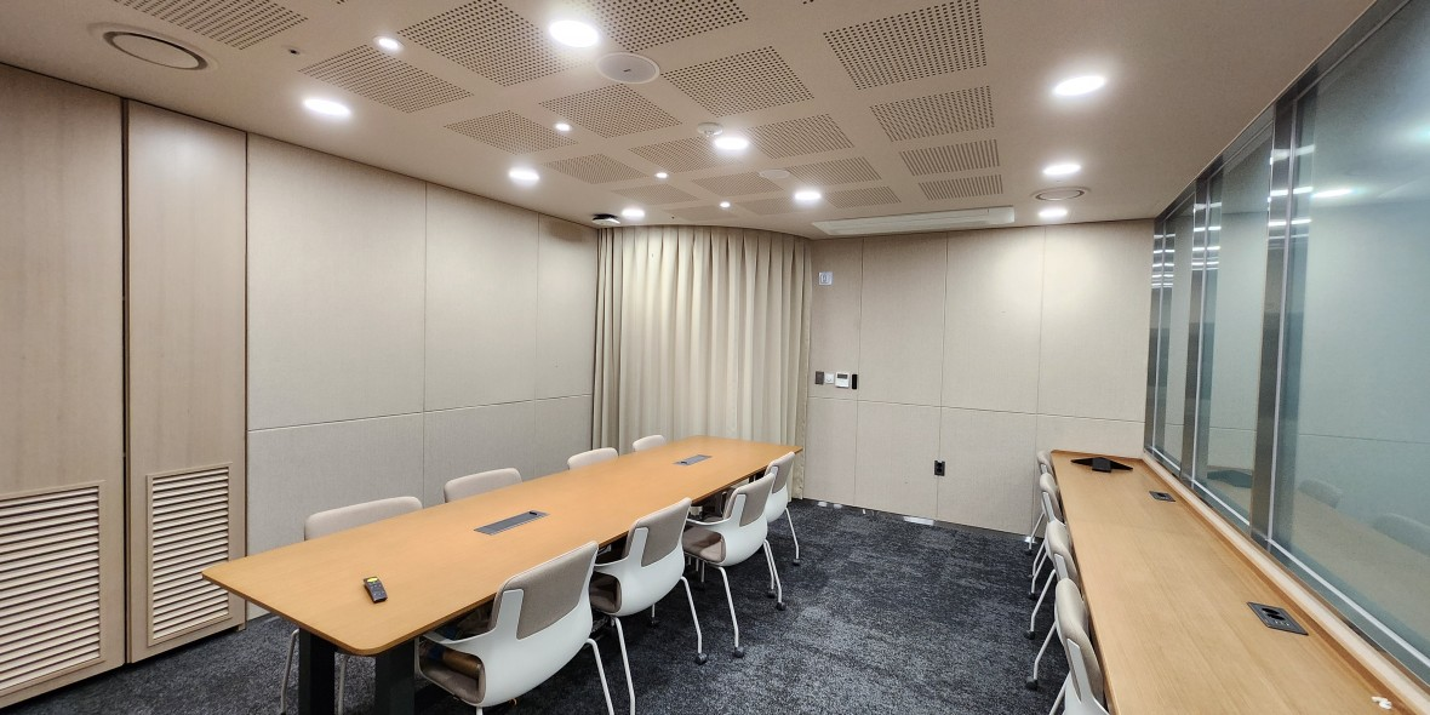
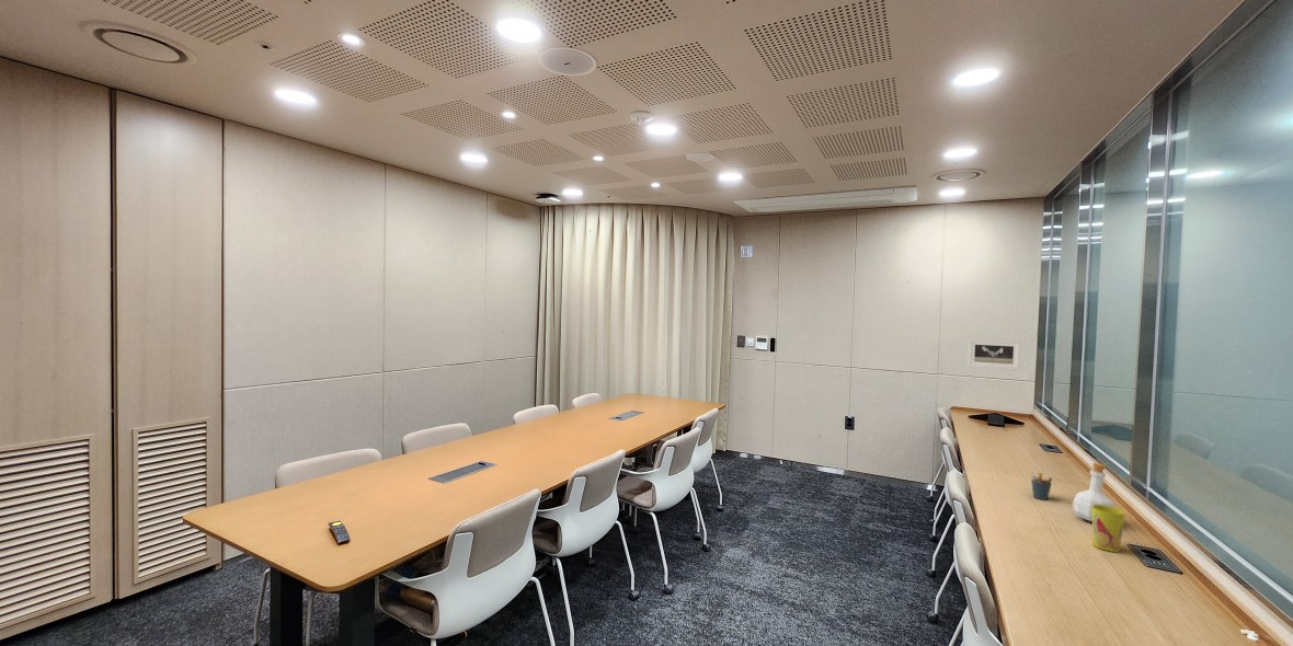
+ bottle [1072,462,1117,522]
+ cup [1091,505,1126,553]
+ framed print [966,337,1022,371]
+ pen holder [1030,471,1053,501]
